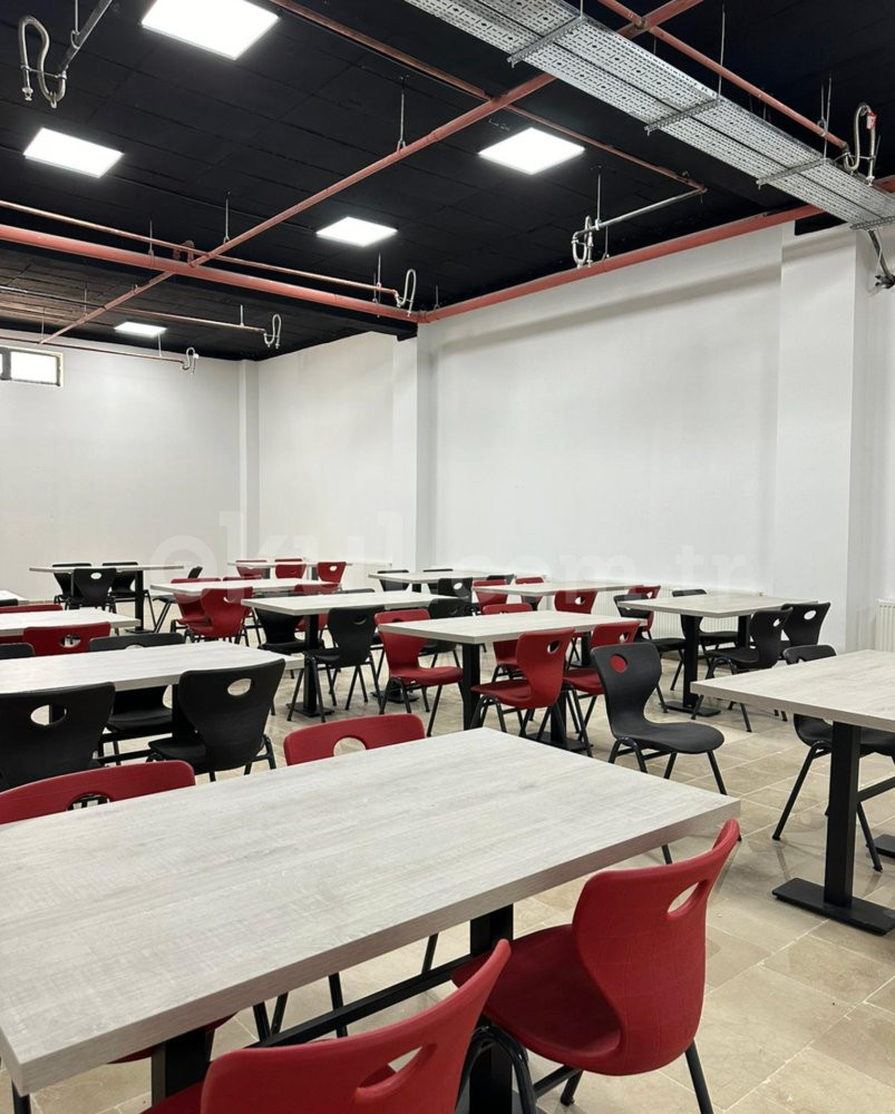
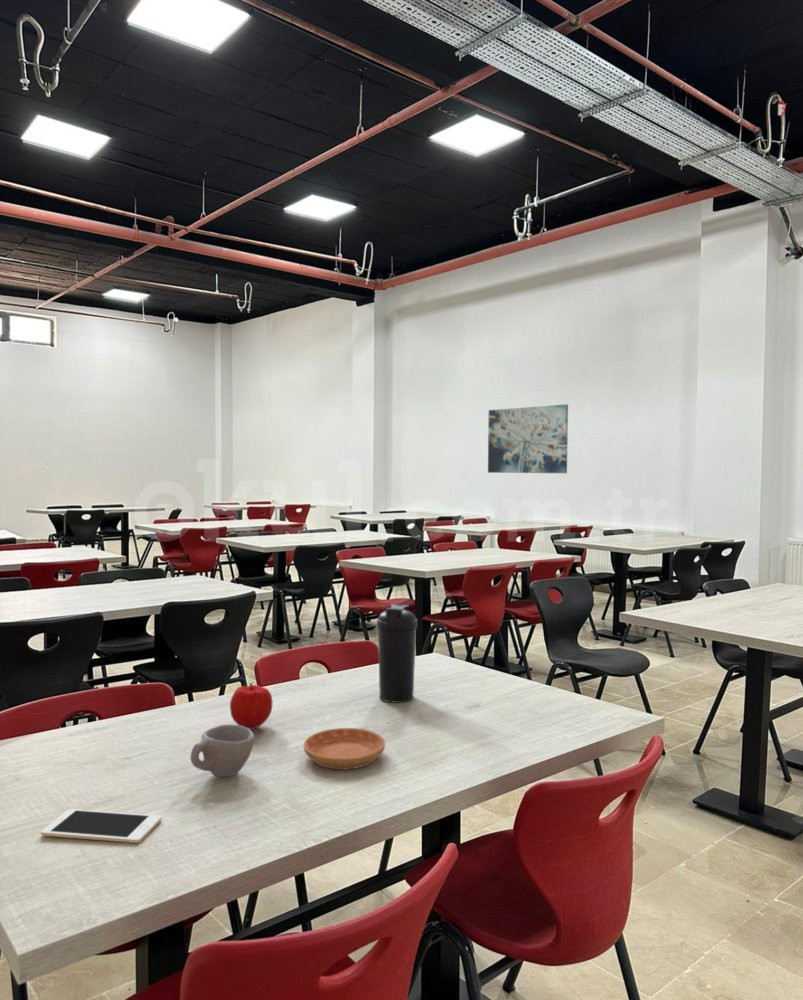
+ fruit [229,682,273,731]
+ saucer [302,727,386,770]
+ wall art [487,403,569,474]
+ cup [189,723,255,778]
+ cell phone [40,808,162,844]
+ water bottle [376,603,418,704]
